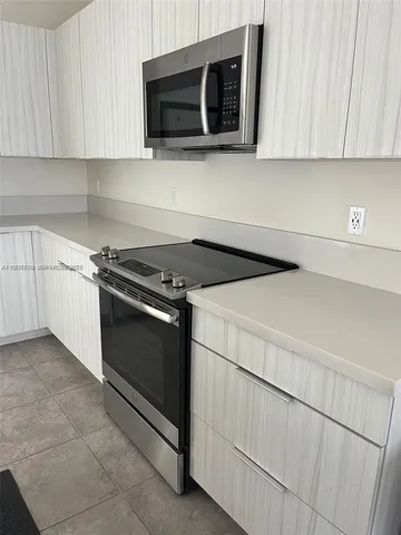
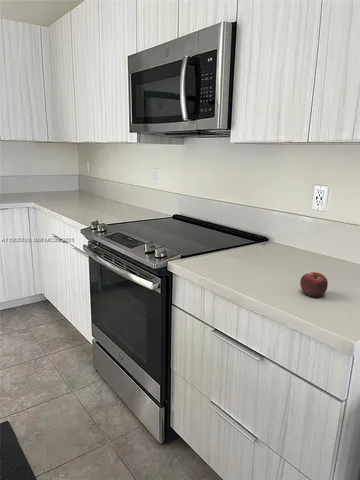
+ apple [299,271,329,298]
